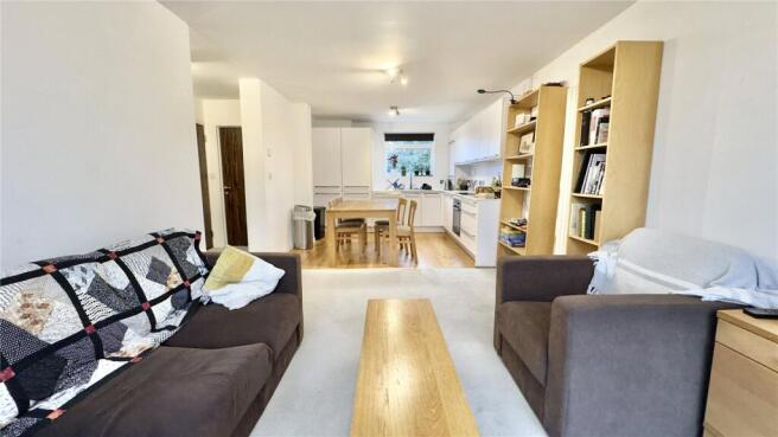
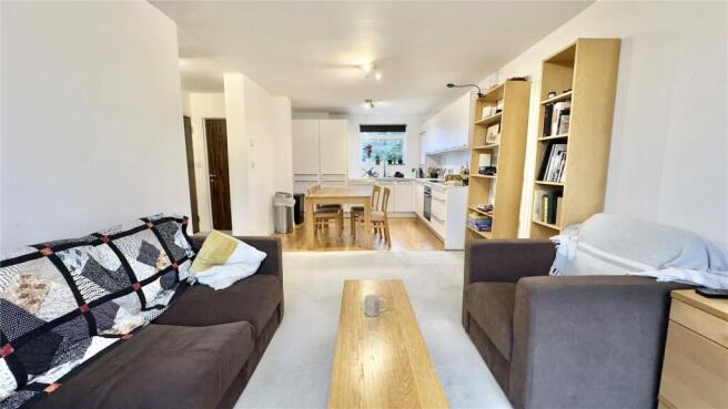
+ mug [363,293,388,318]
